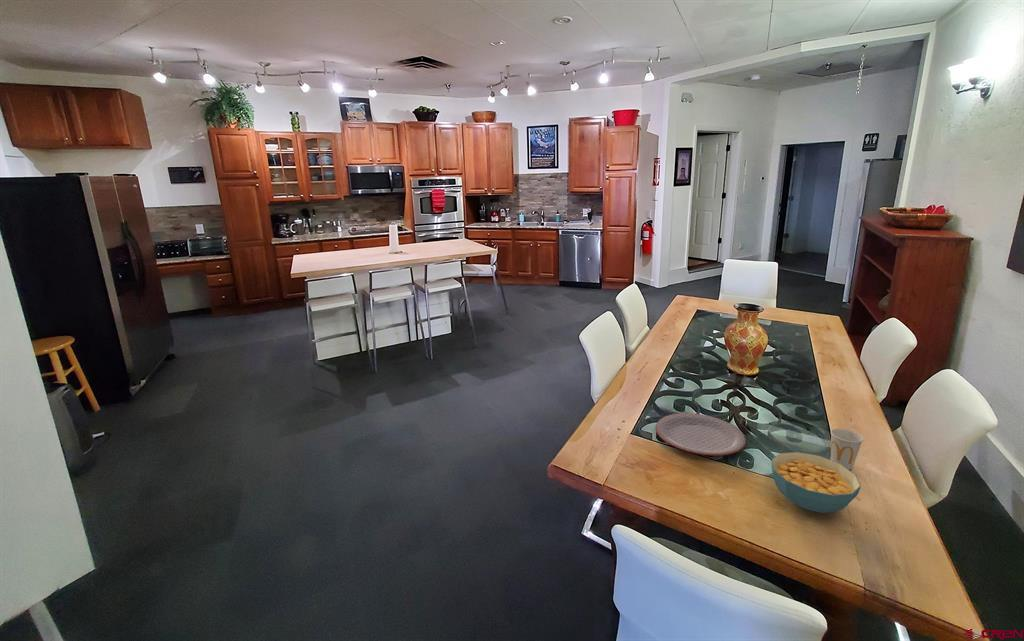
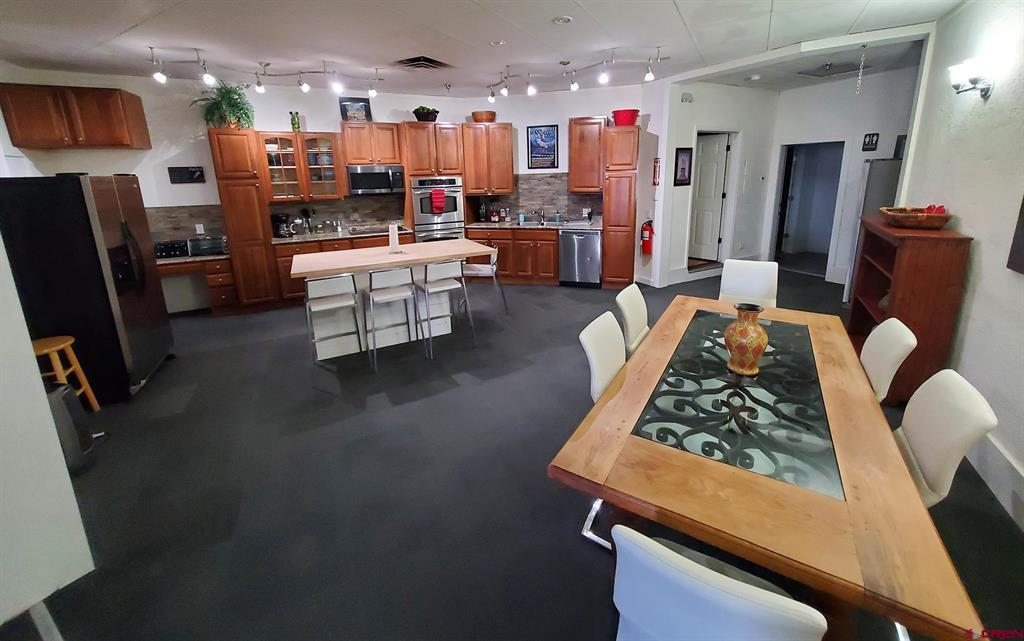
- cereal bowl [771,451,862,514]
- cup [830,428,865,471]
- plate [655,412,747,457]
